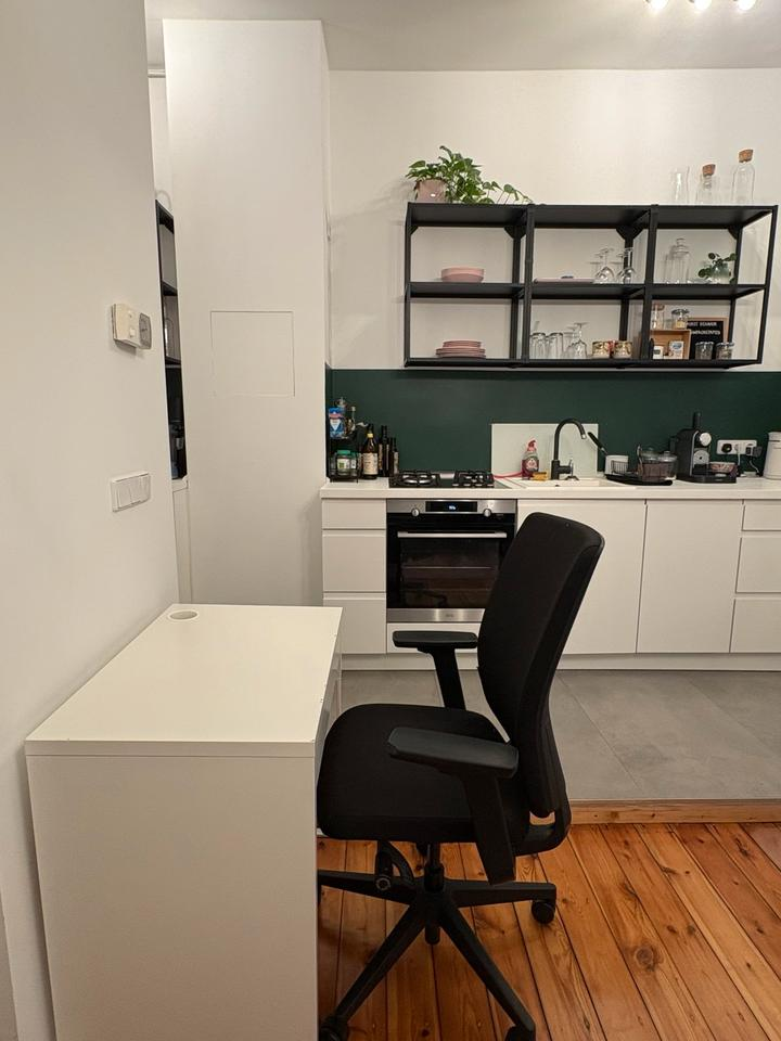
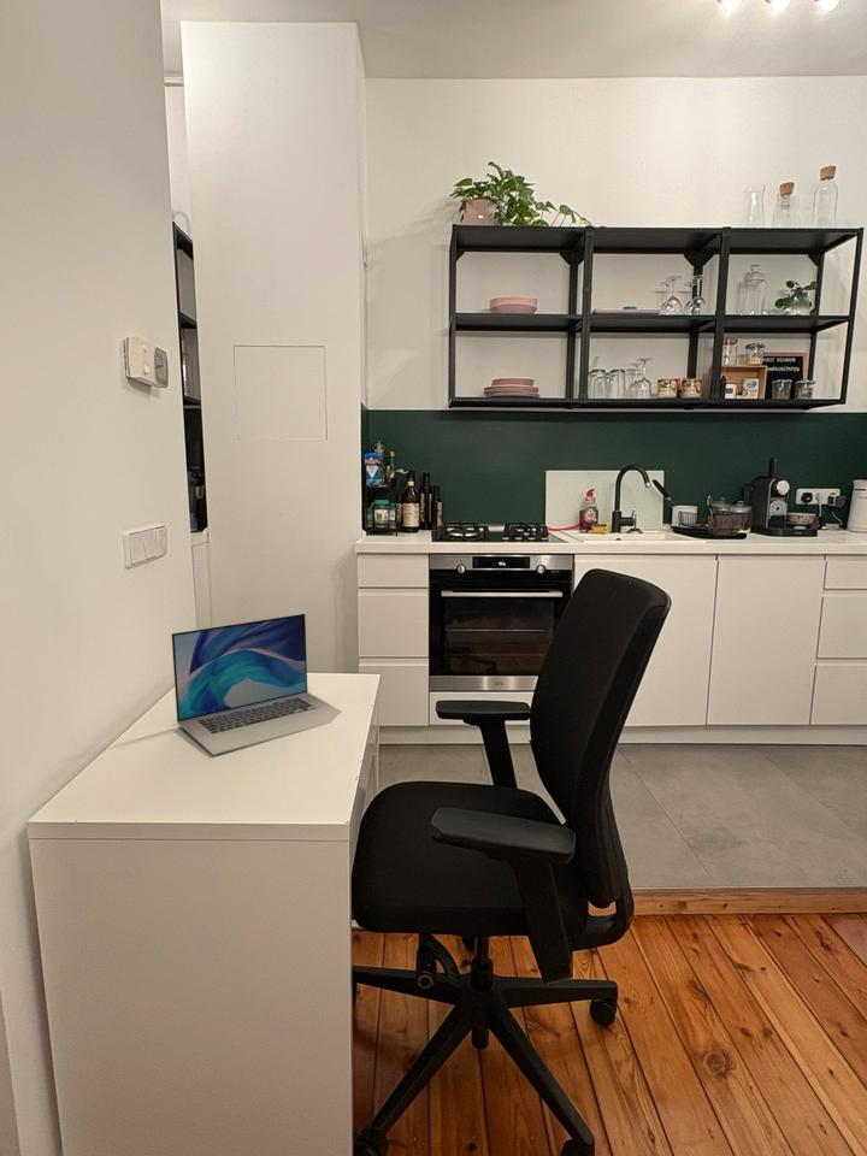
+ laptop [170,613,342,756]
